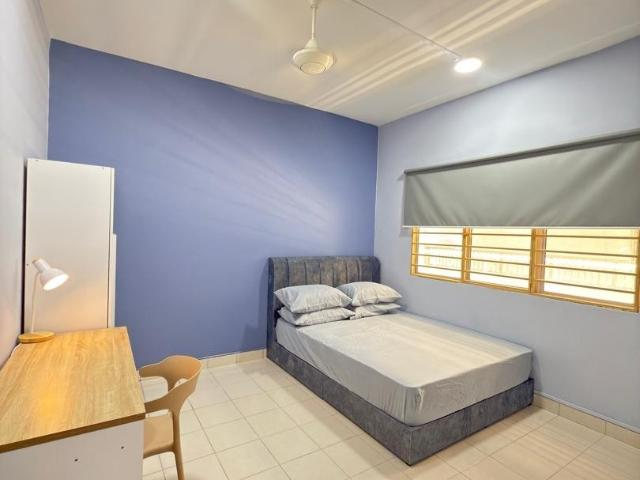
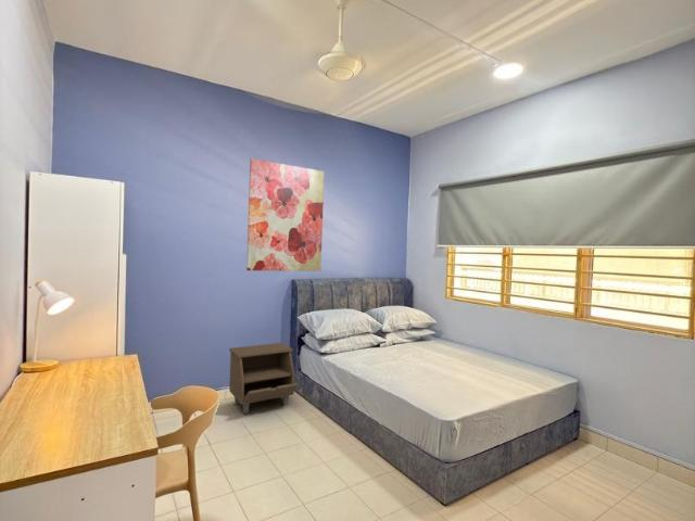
+ nightstand [228,342,300,415]
+ wall art [245,157,326,272]
